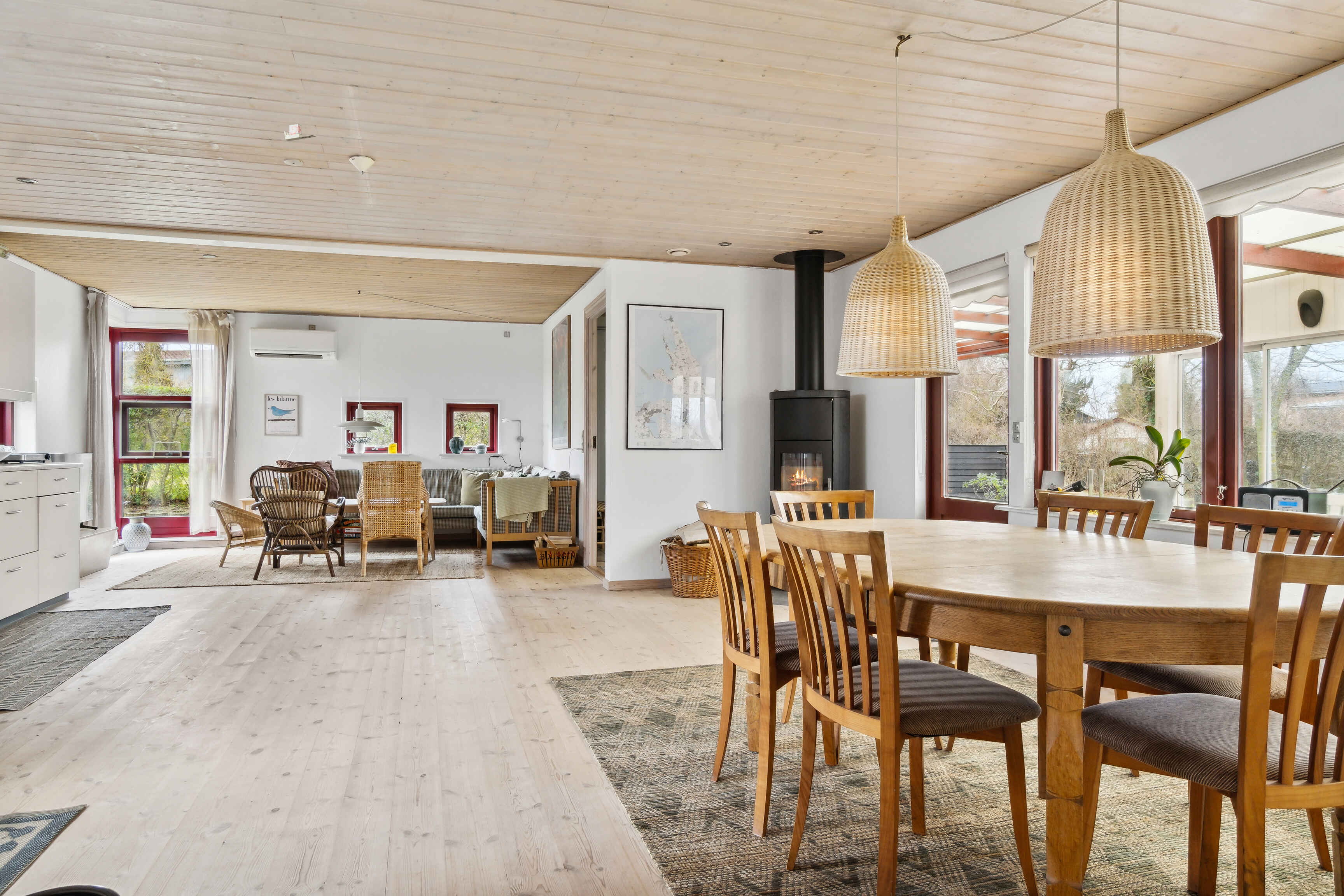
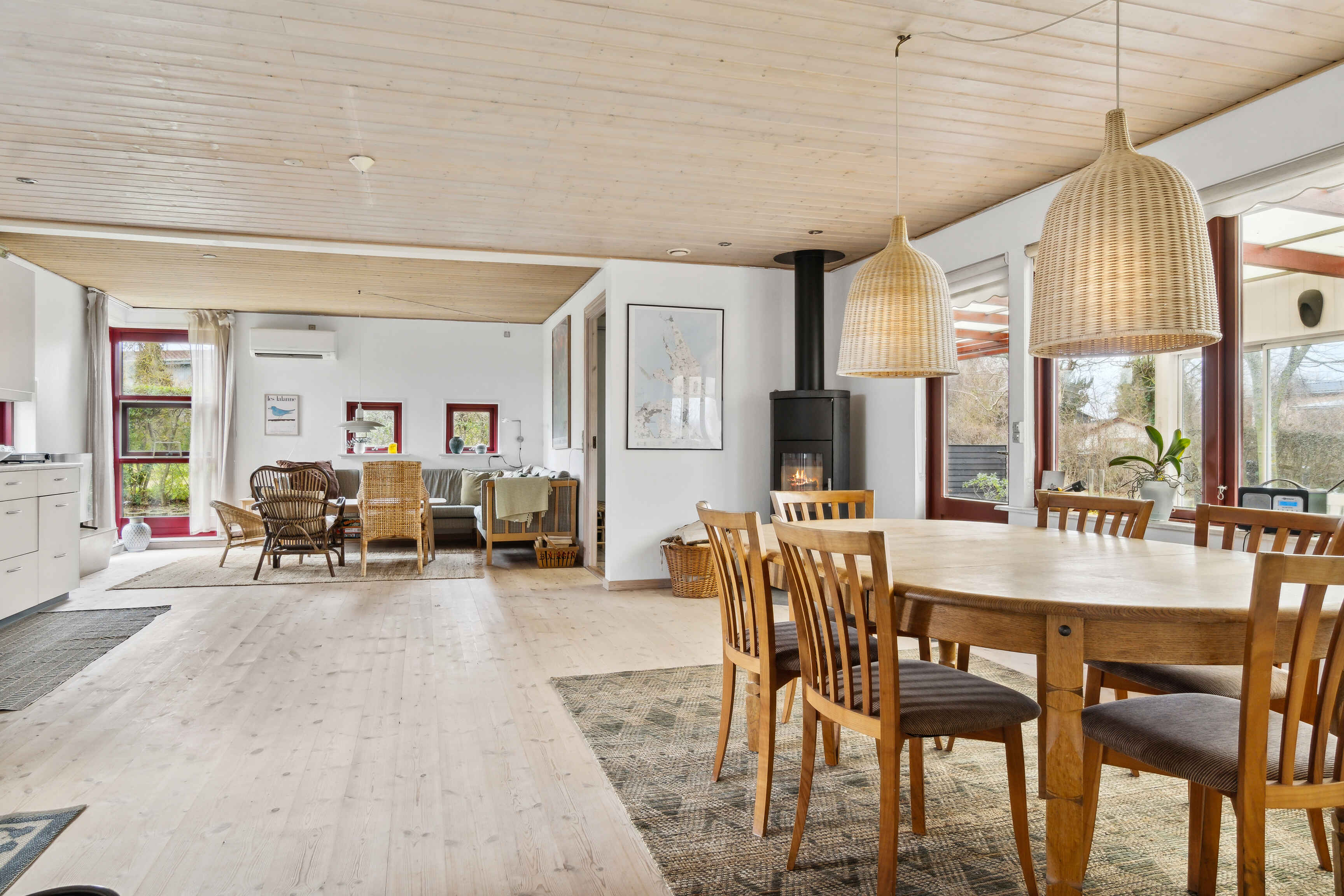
- tape dispenser [284,124,316,142]
